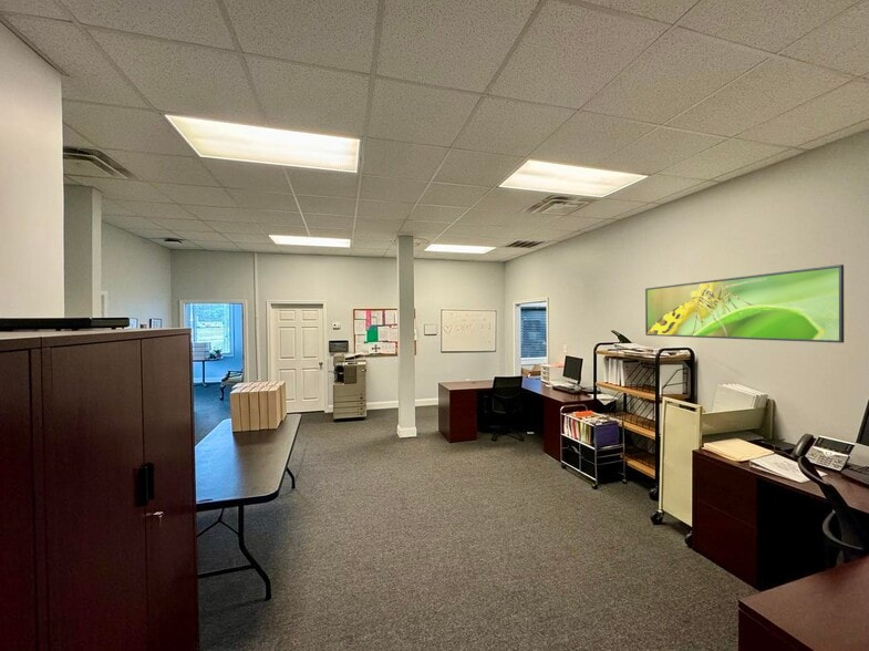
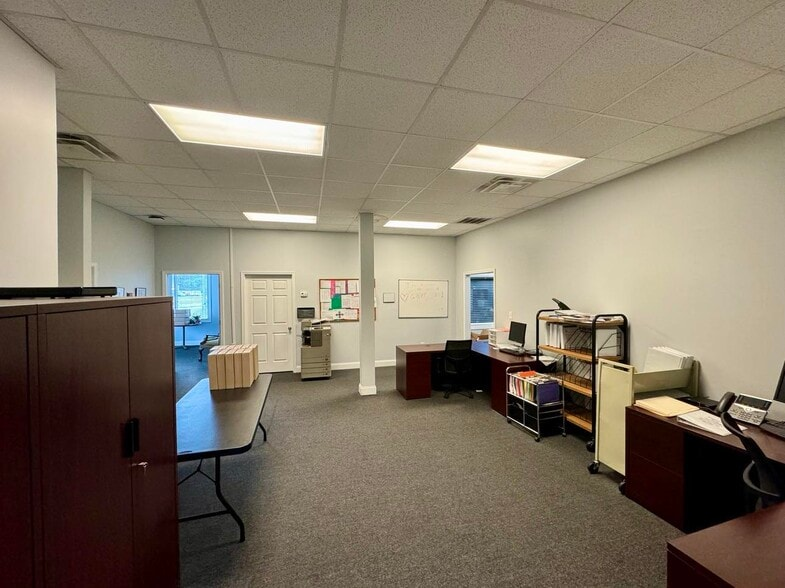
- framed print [644,264,845,344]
